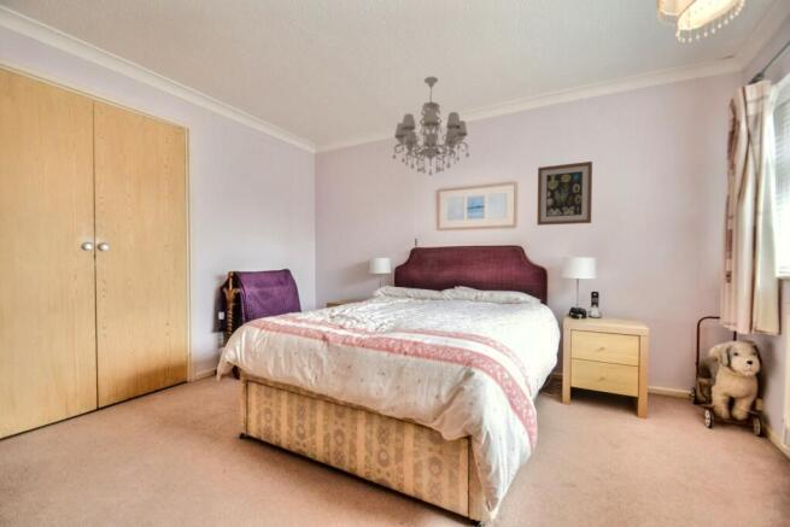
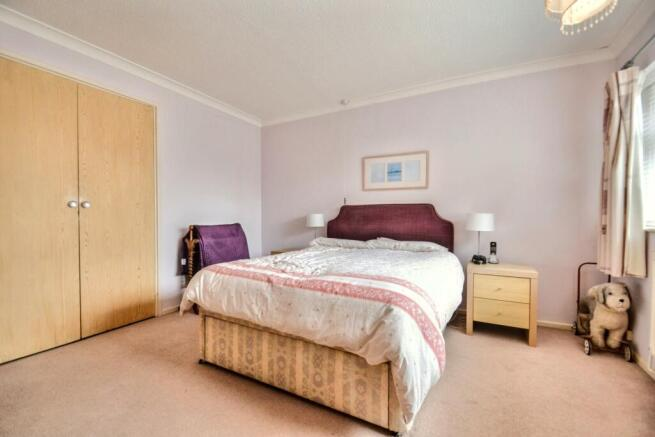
- chandelier [391,76,470,177]
- wall art [536,160,593,227]
